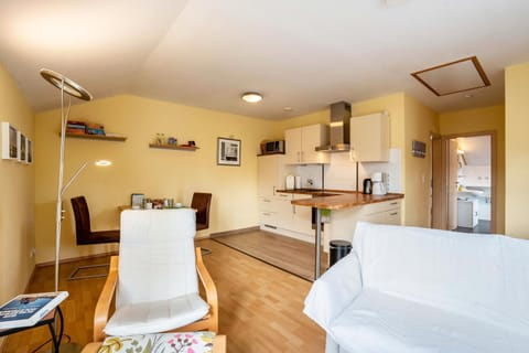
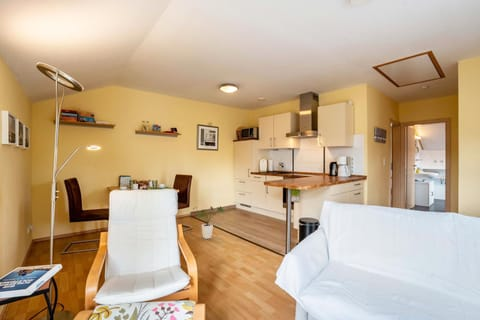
+ house plant [192,205,225,240]
